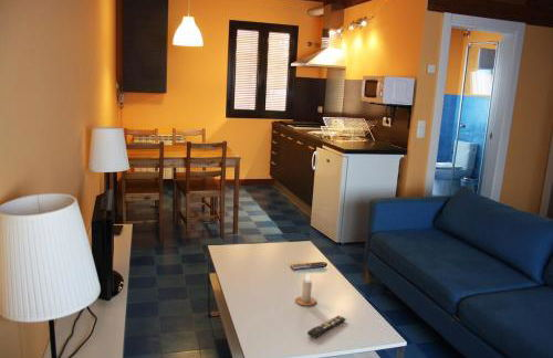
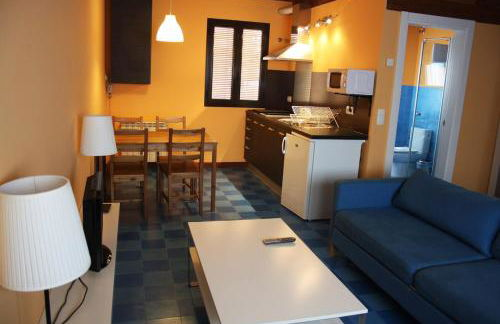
- remote control [306,315,346,339]
- candle [294,272,317,307]
